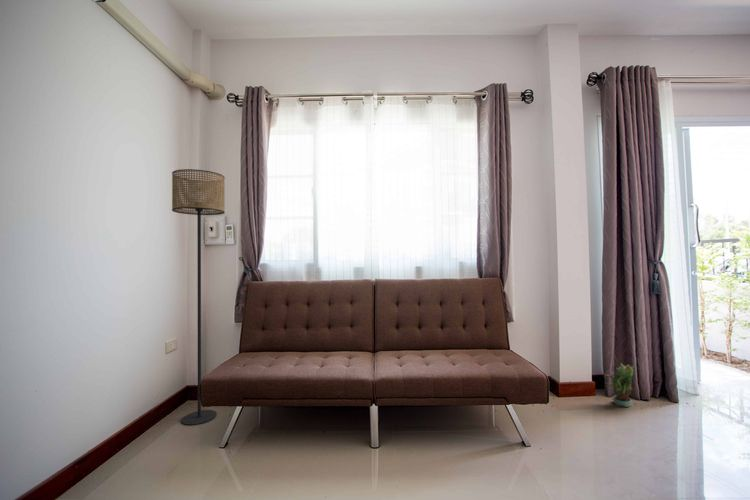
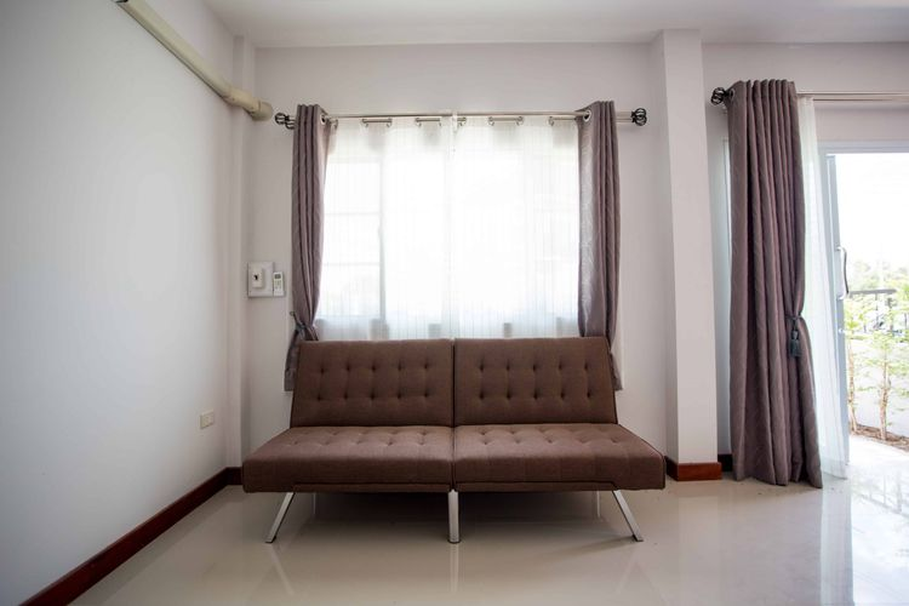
- floor lamp [171,168,226,426]
- potted plant [605,362,637,408]
